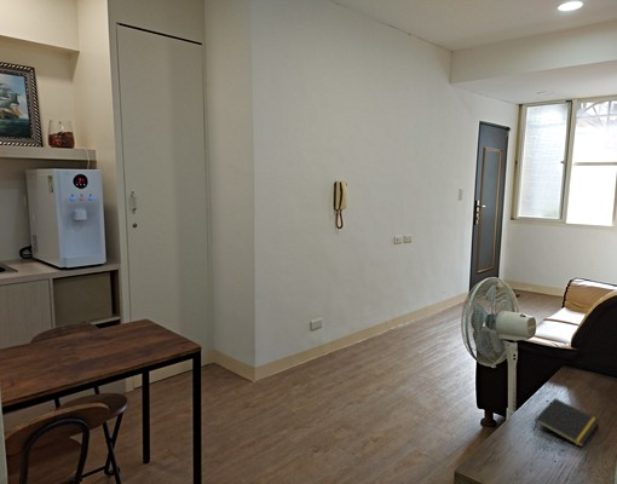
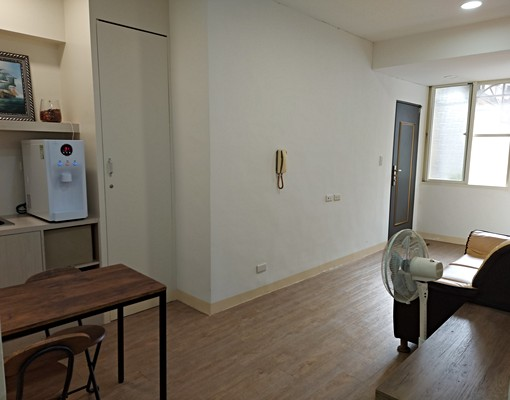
- notepad [532,397,600,448]
